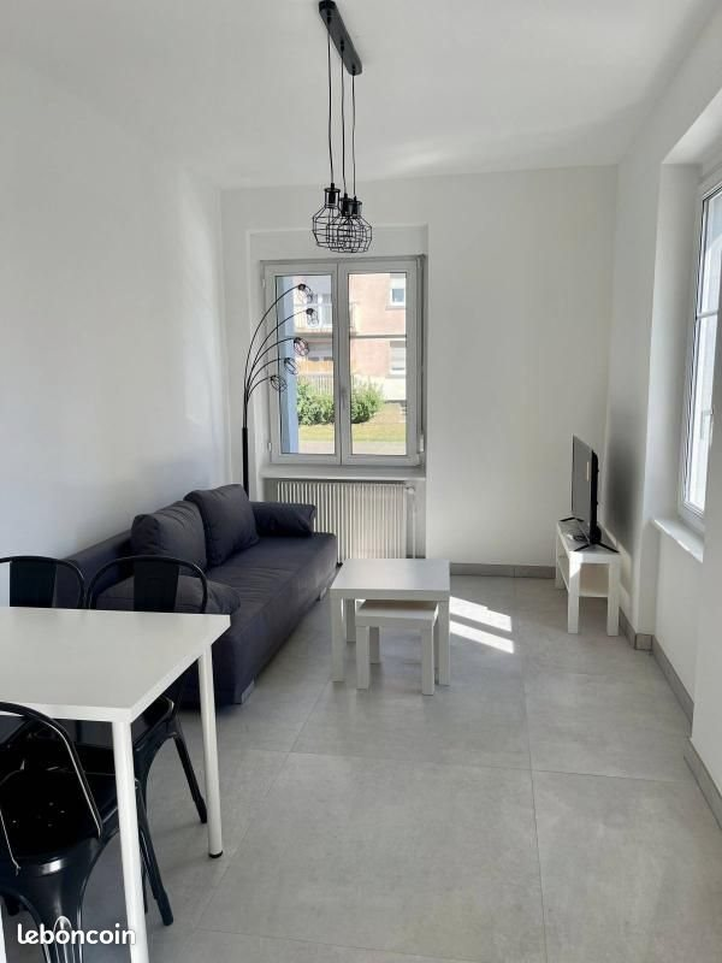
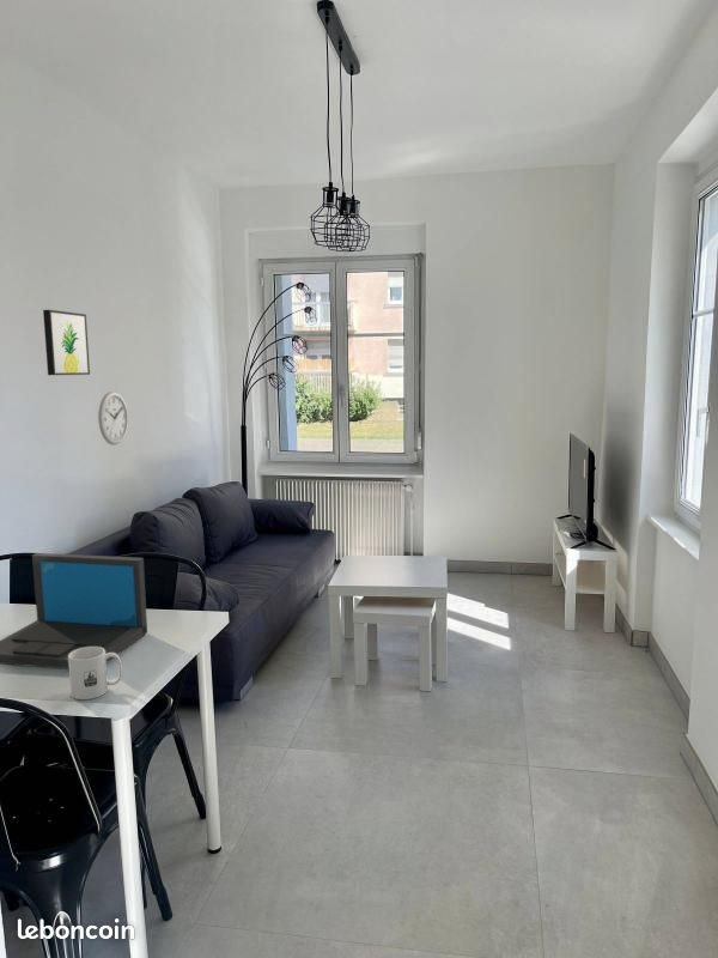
+ laptop [0,552,148,671]
+ wall clock [97,390,129,447]
+ mug [68,647,123,701]
+ wall art [42,309,91,376]
